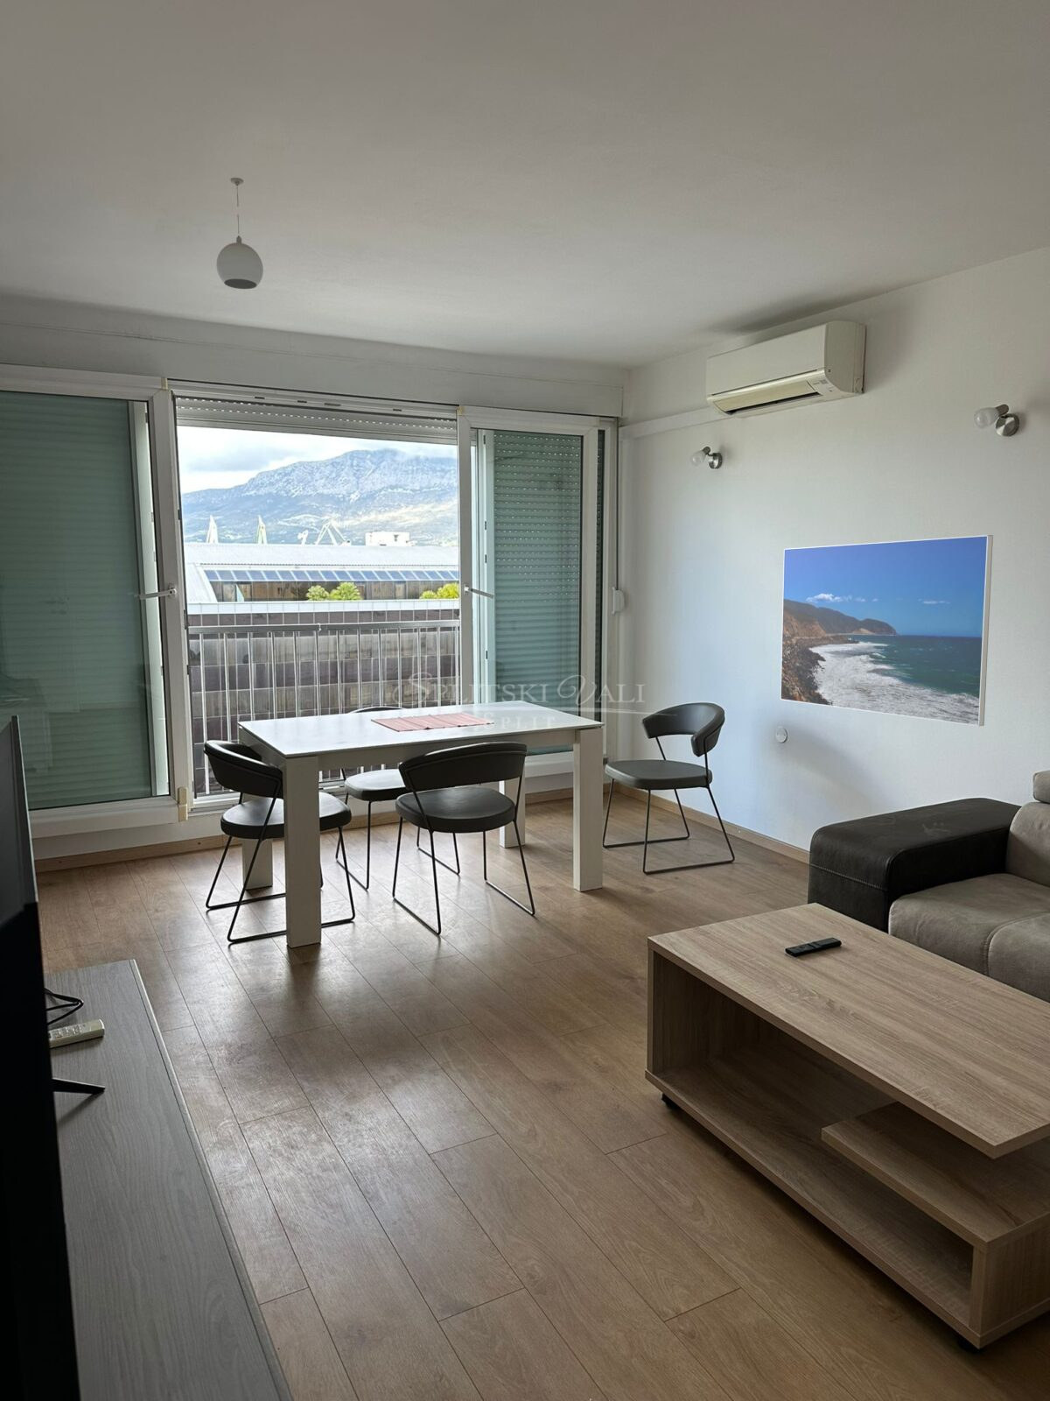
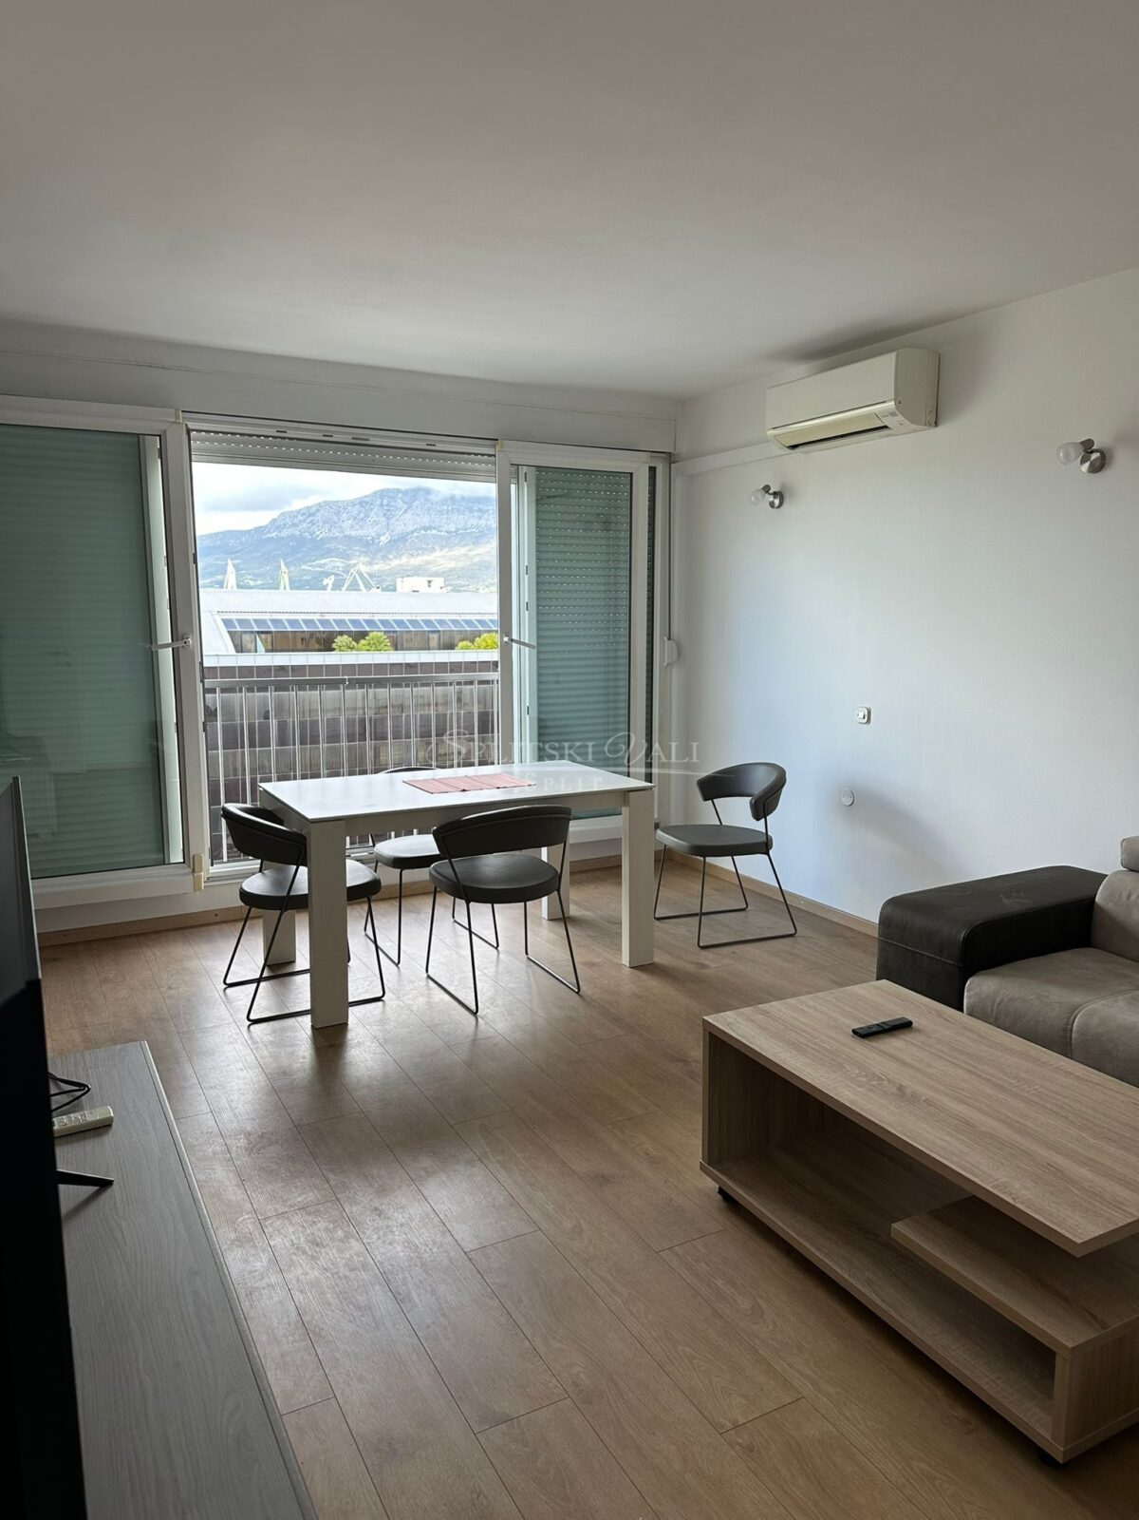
- pendant light [216,177,265,290]
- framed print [780,534,994,727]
